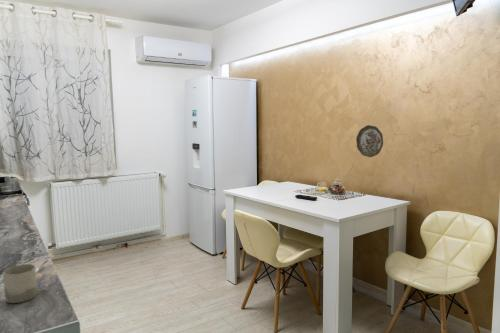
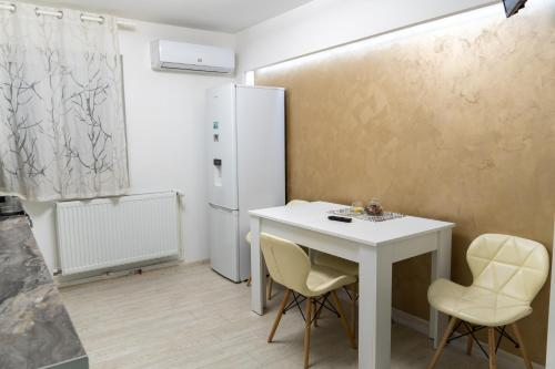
- decorative plate [355,124,384,158]
- cup [2,263,38,304]
